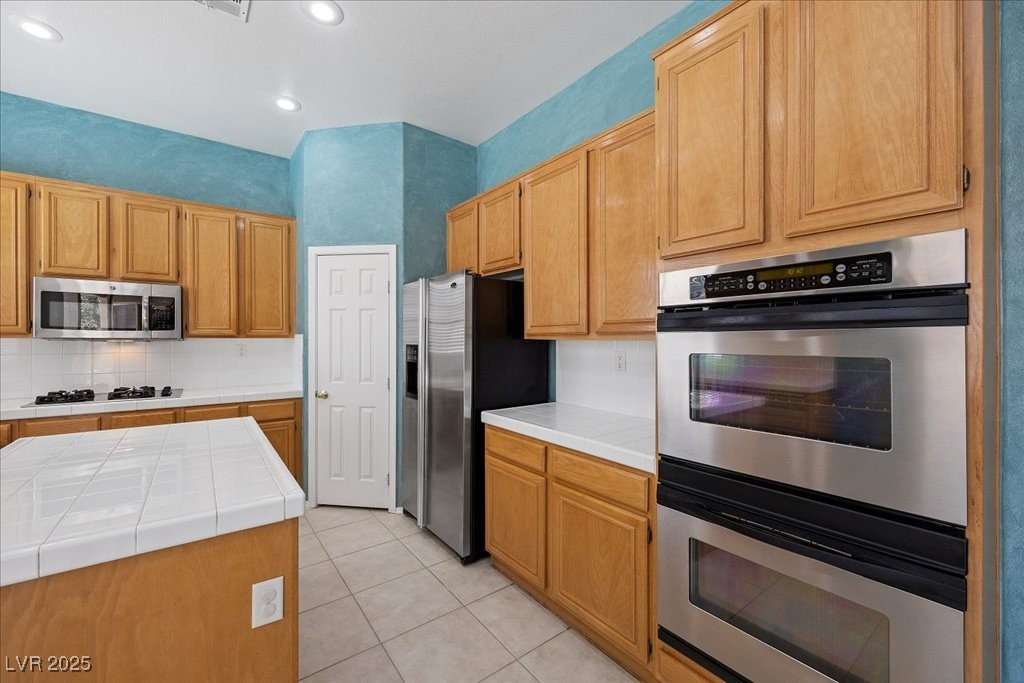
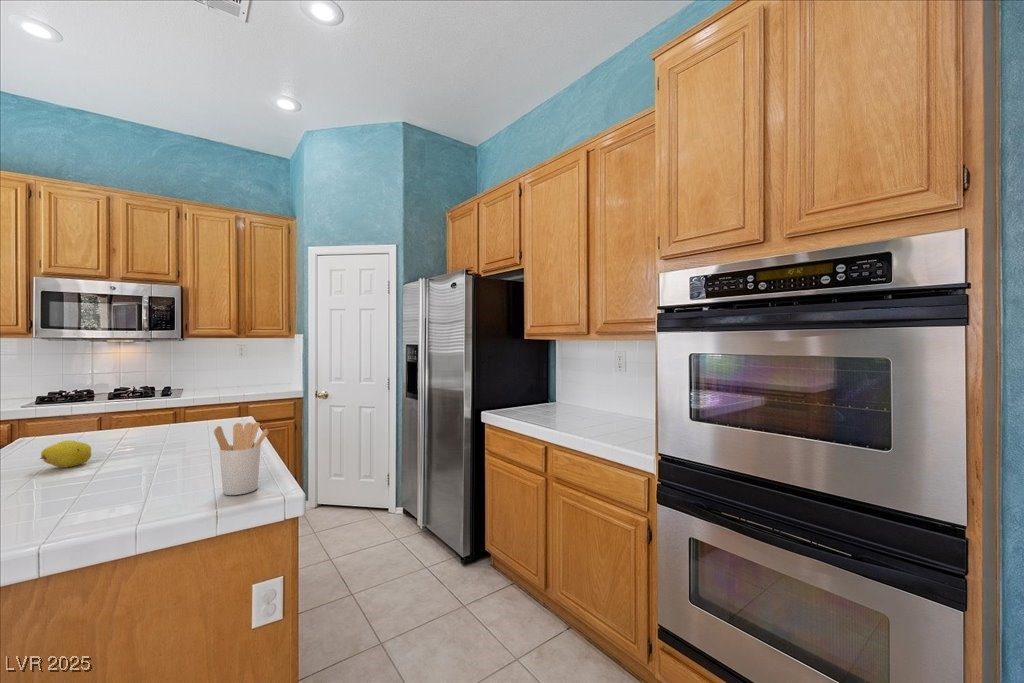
+ fruit [39,439,92,469]
+ utensil holder [213,421,270,496]
